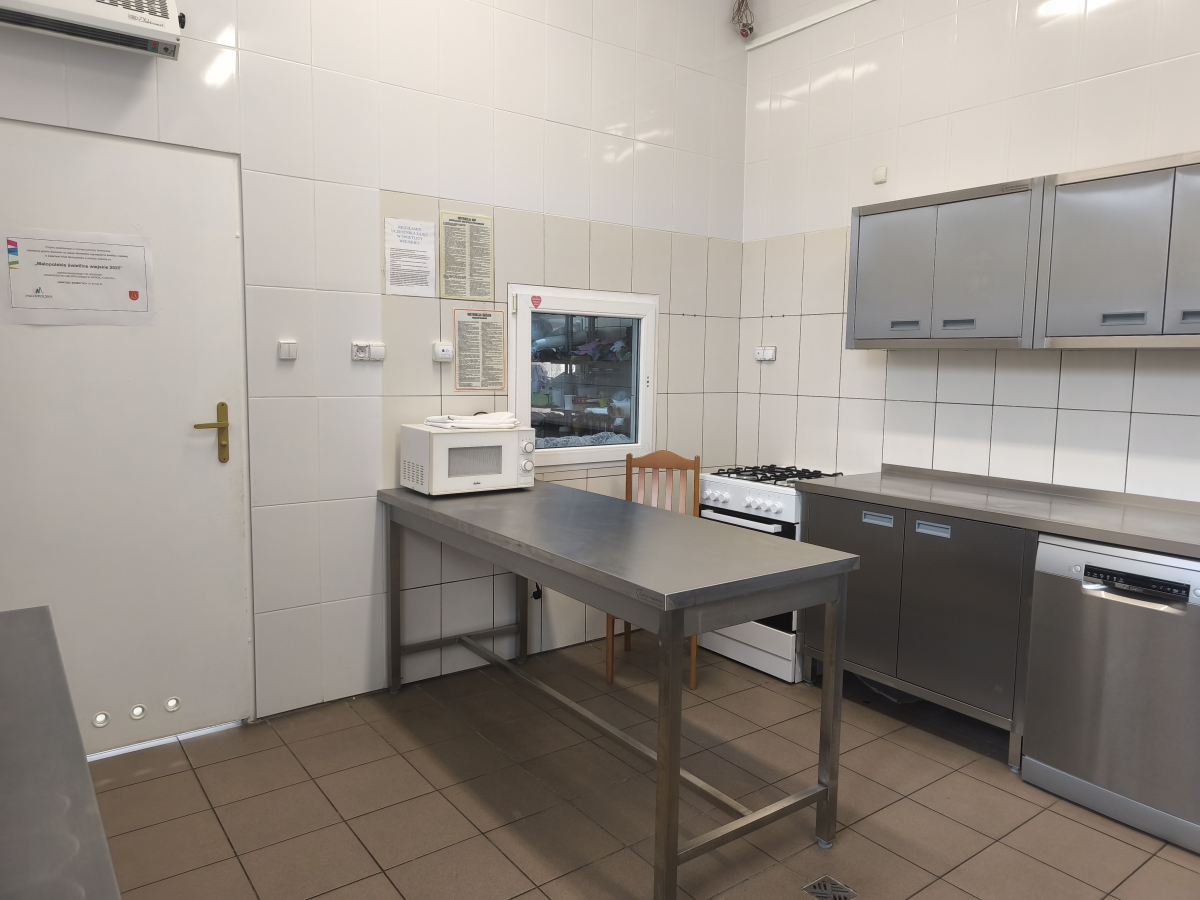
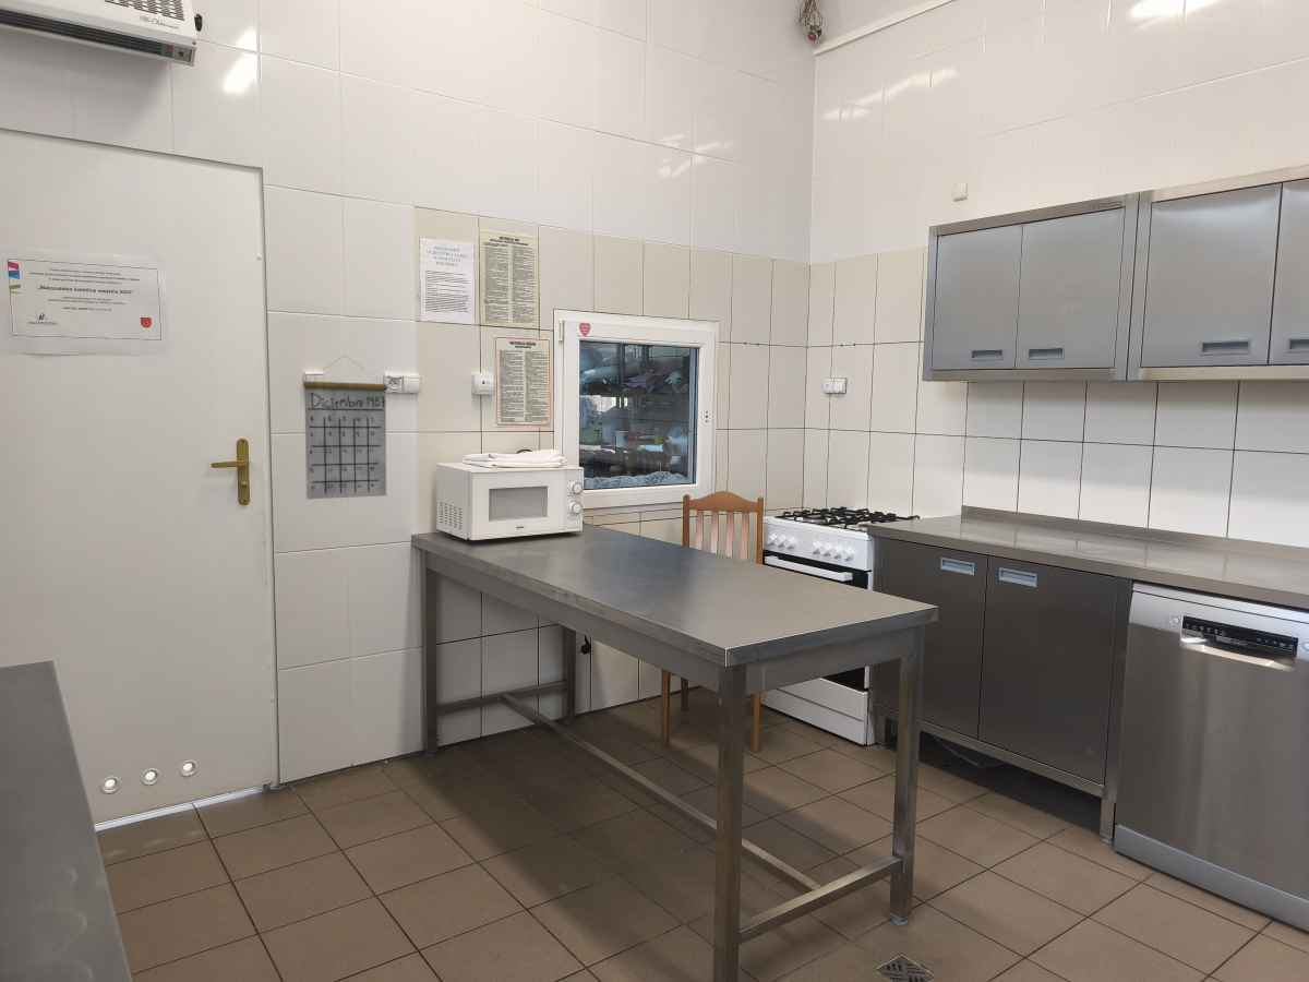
+ calendar [302,356,388,501]
